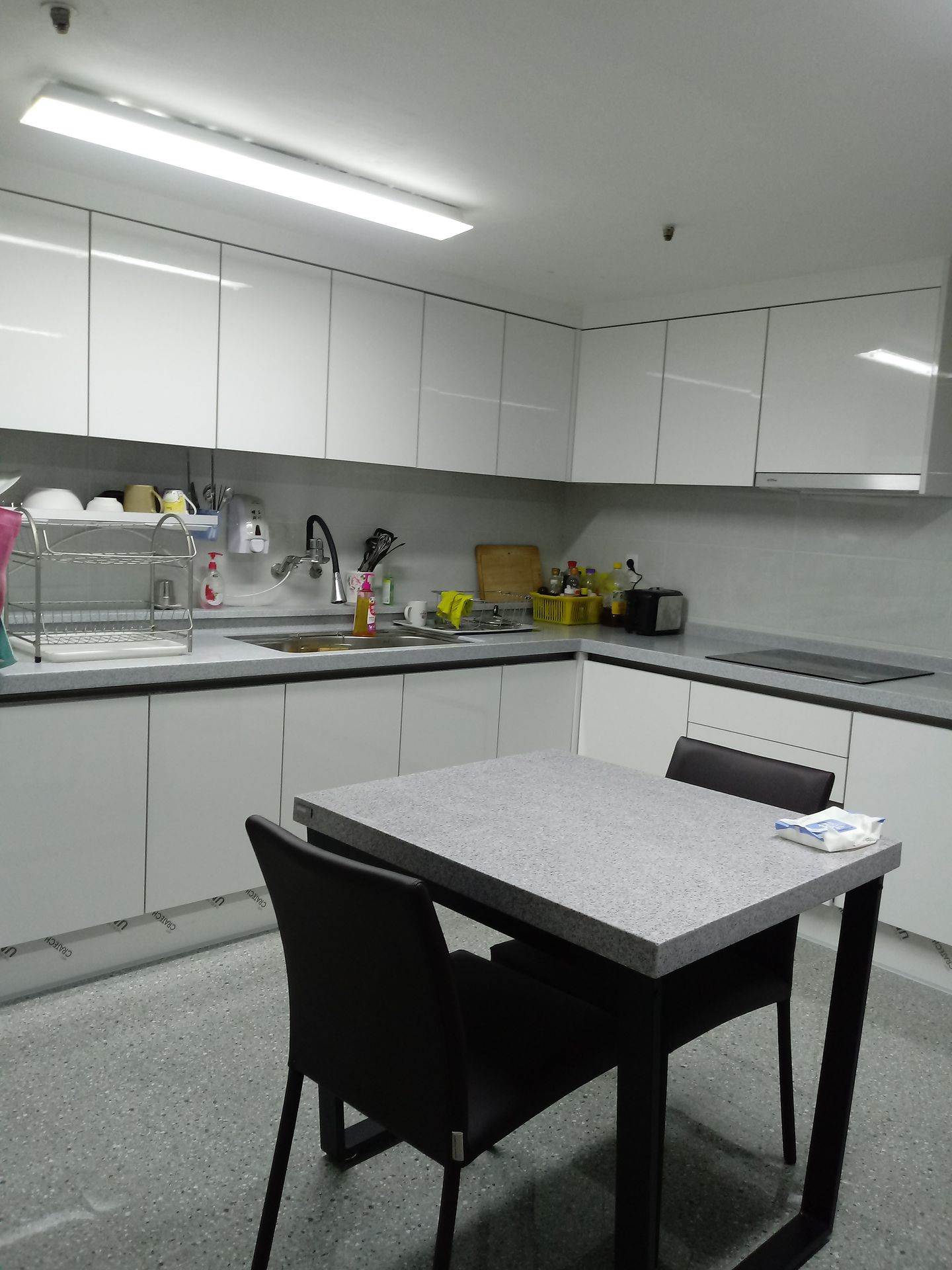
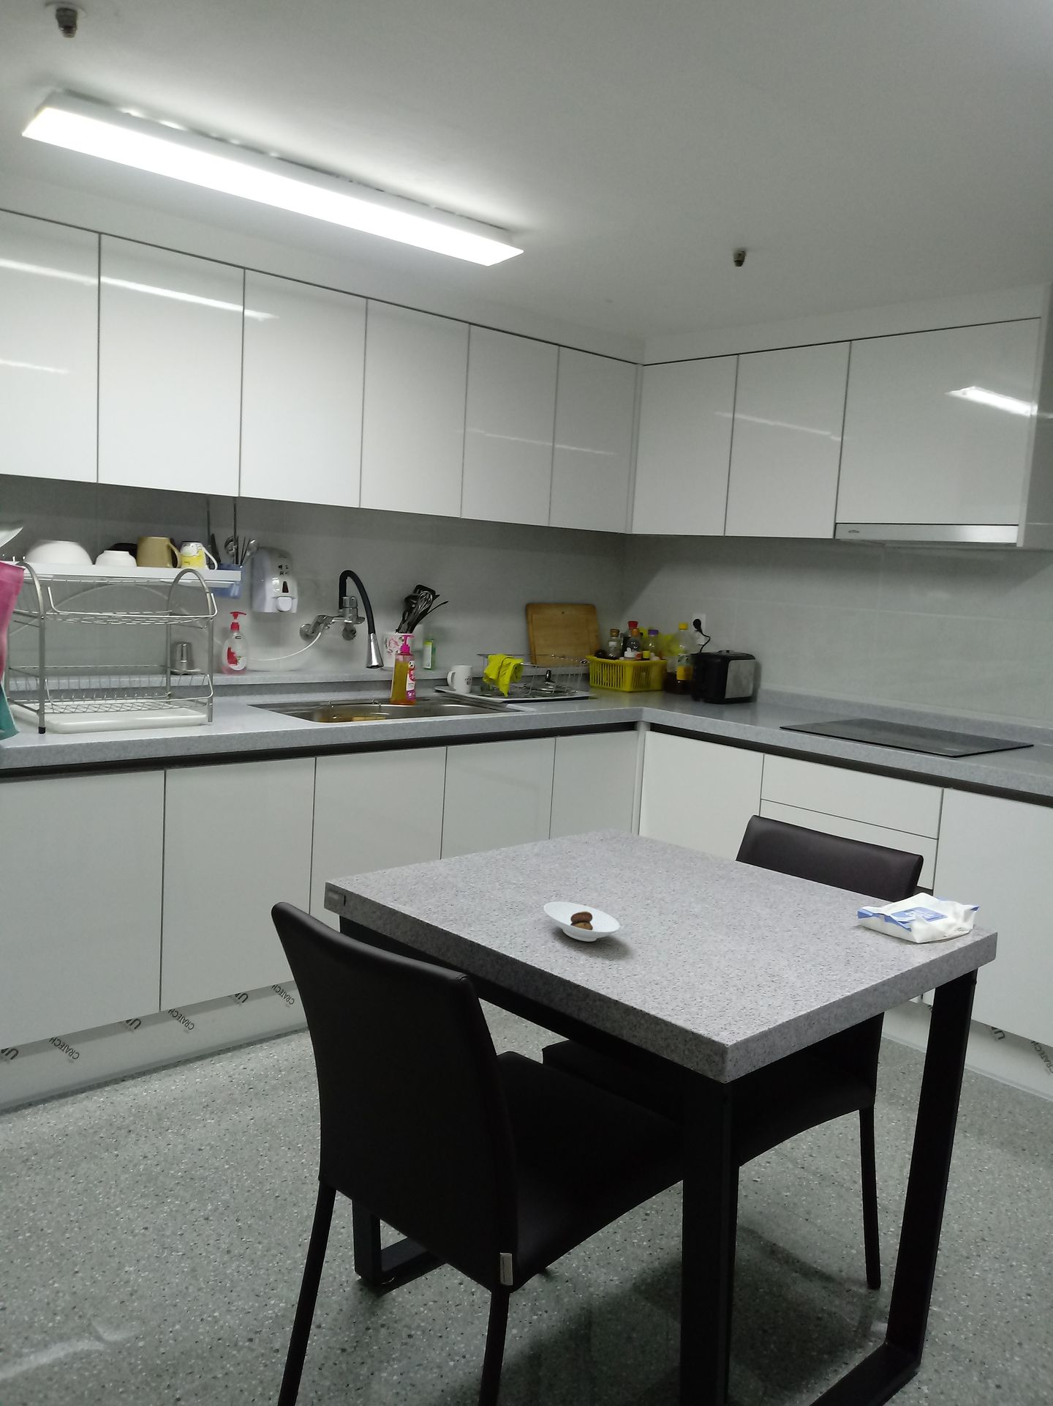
+ saucer [543,901,621,942]
